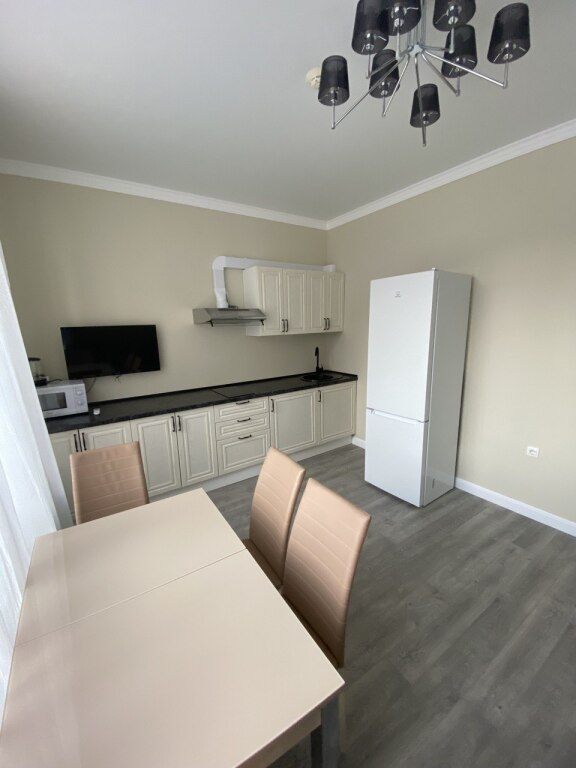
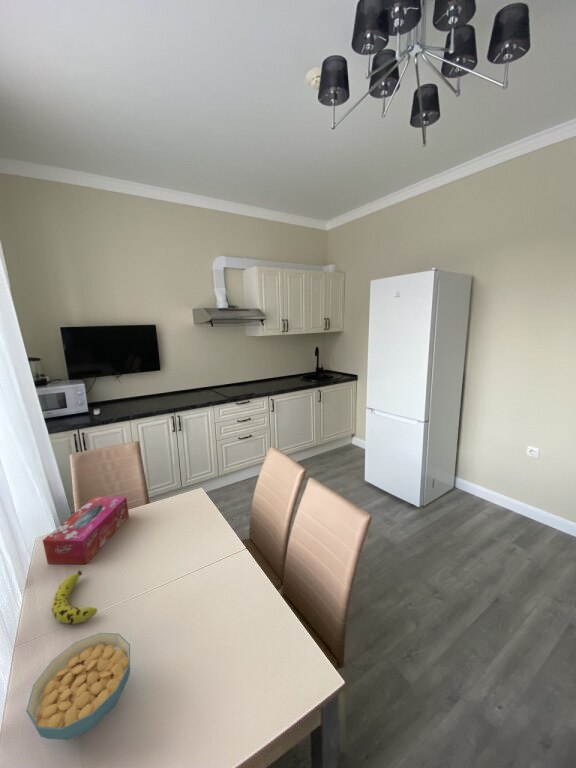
+ fruit [50,569,98,625]
+ tissue box [42,496,130,565]
+ cereal bowl [25,632,131,741]
